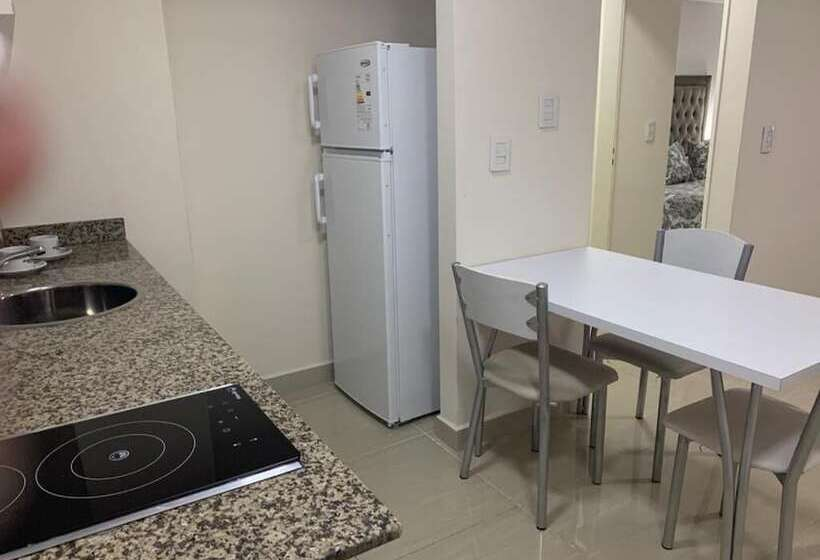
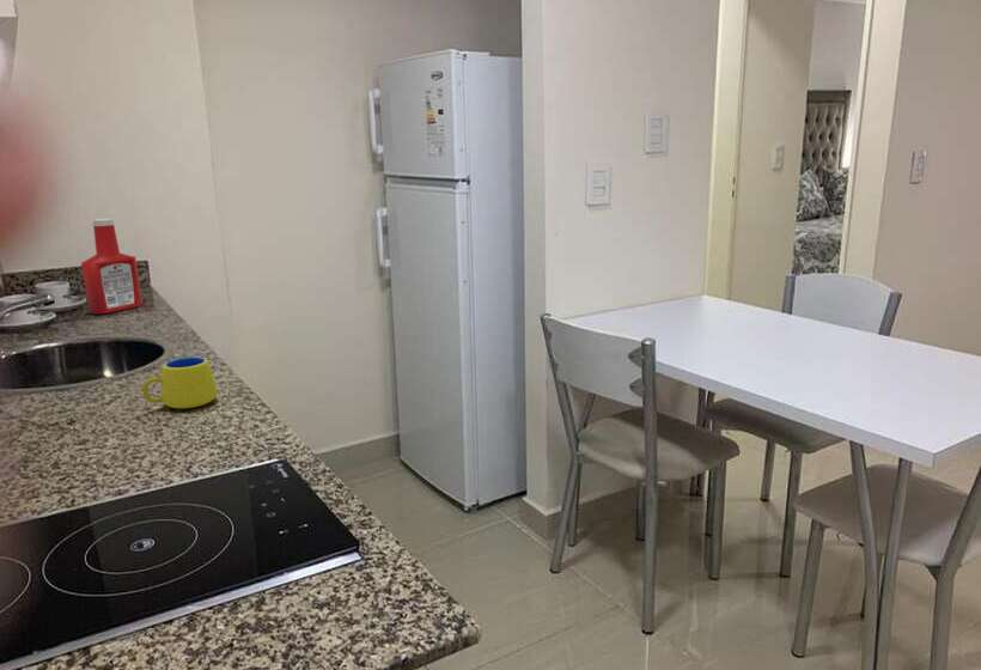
+ mug [141,355,218,409]
+ soap bottle [80,218,144,316]
